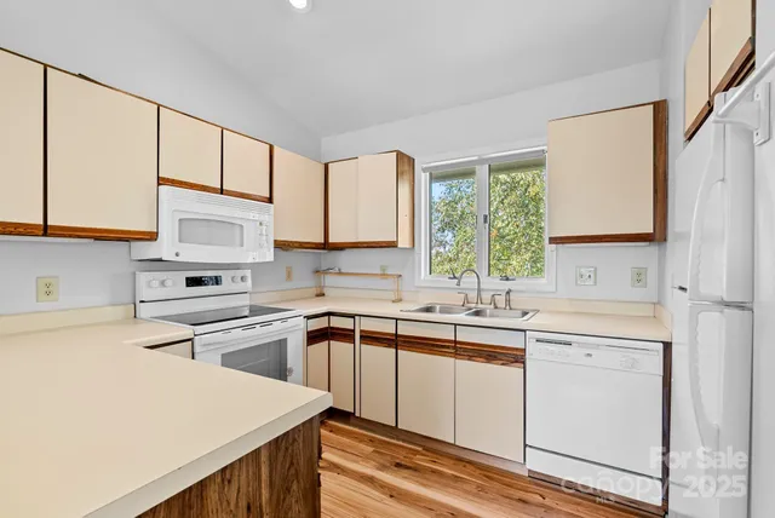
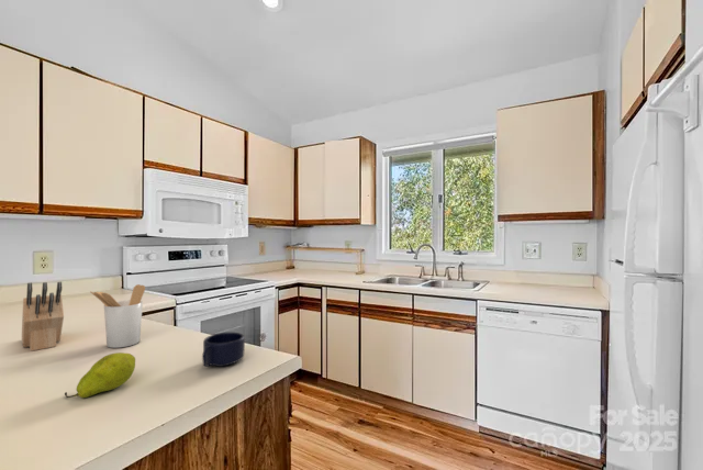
+ mug [201,332,246,368]
+ fruit [64,351,136,399]
+ utensil holder [89,283,146,349]
+ knife block [21,281,65,352]
